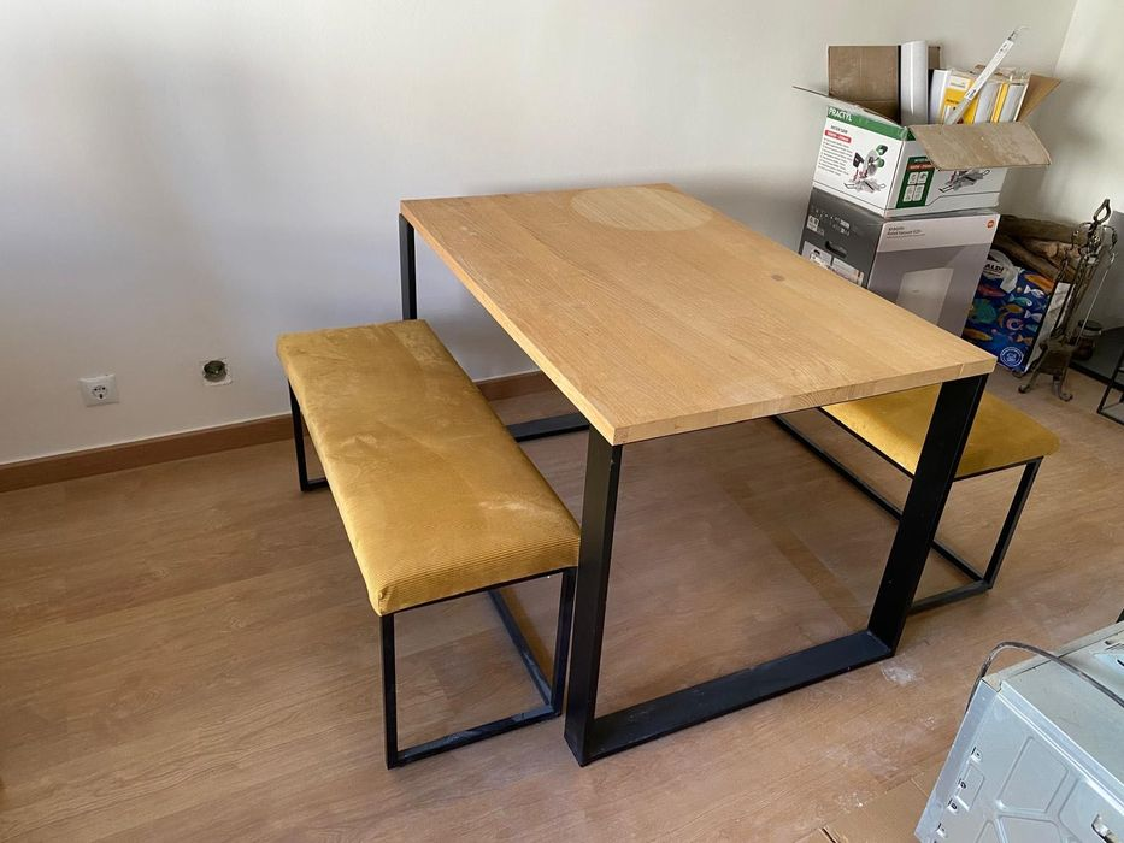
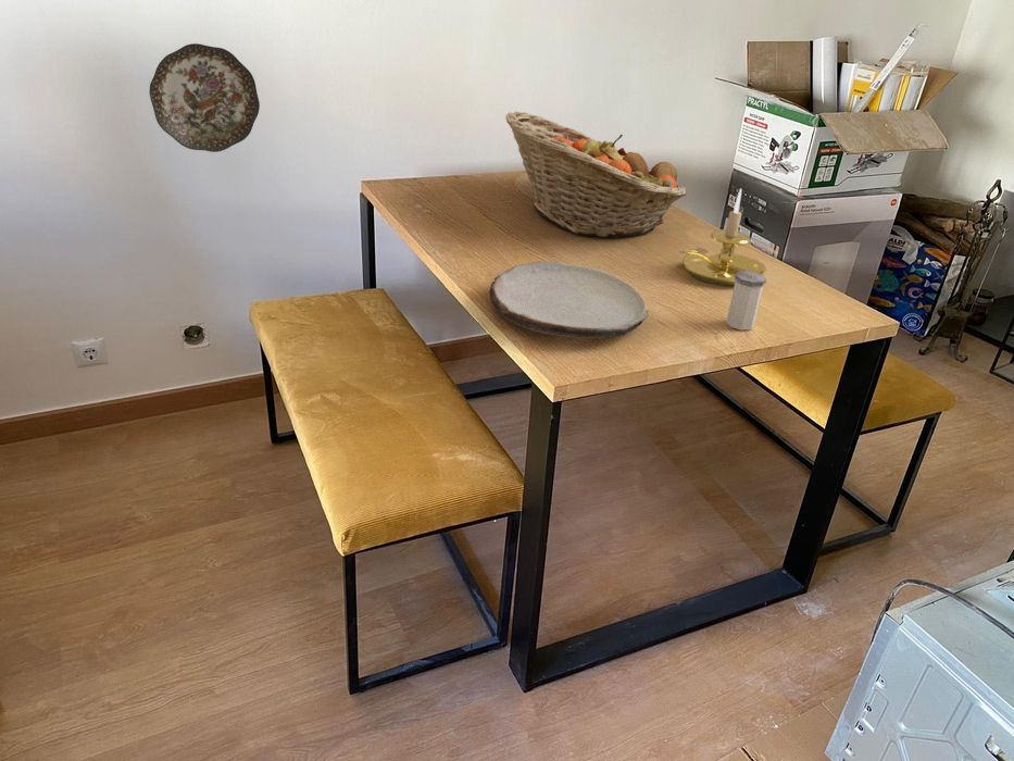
+ candle holder [677,188,767,286]
+ fruit basket [504,111,688,239]
+ salt shaker [725,271,767,332]
+ plate [489,260,650,339]
+ decorative plate [148,42,261,153]
